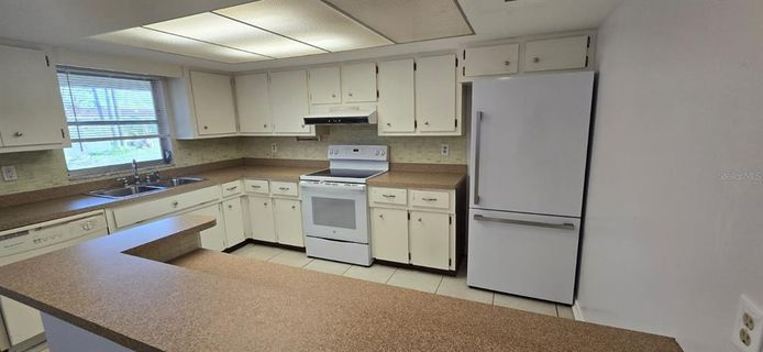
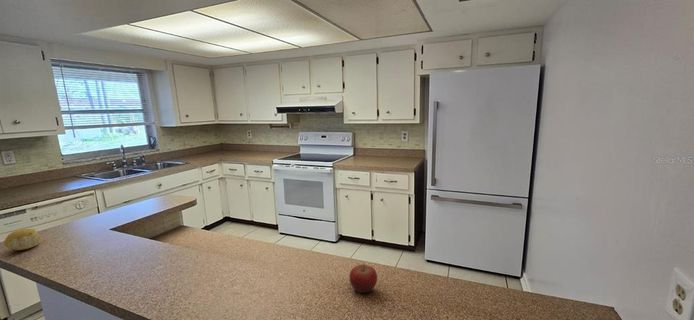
+ fruit [3,228,42,251]
+ fruit [348,264,378,294]
